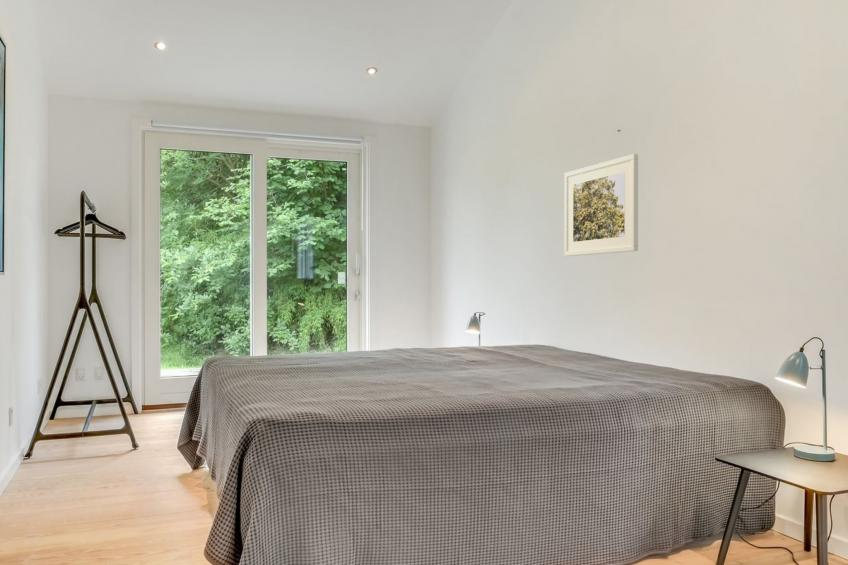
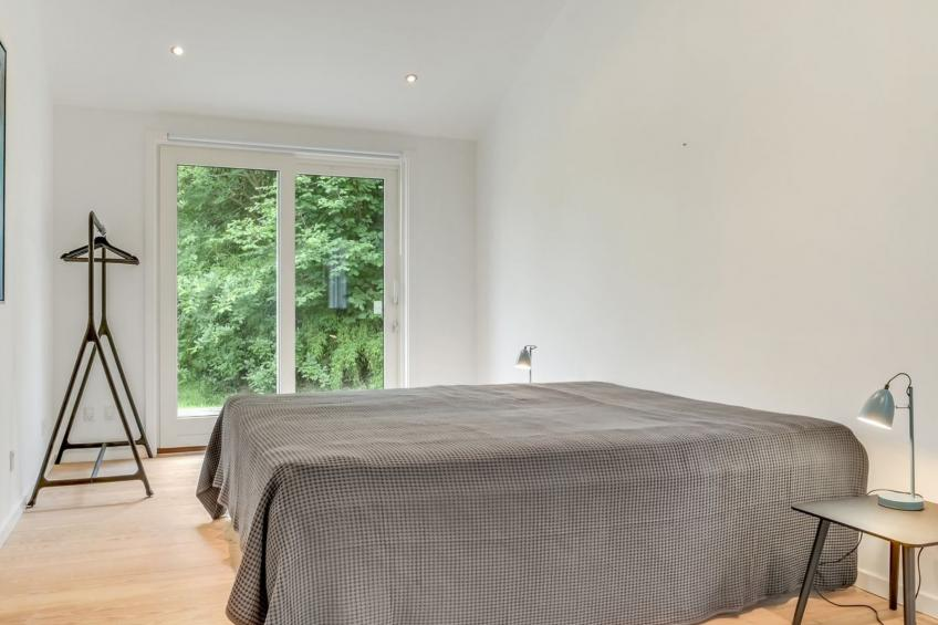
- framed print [563,153,639,257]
